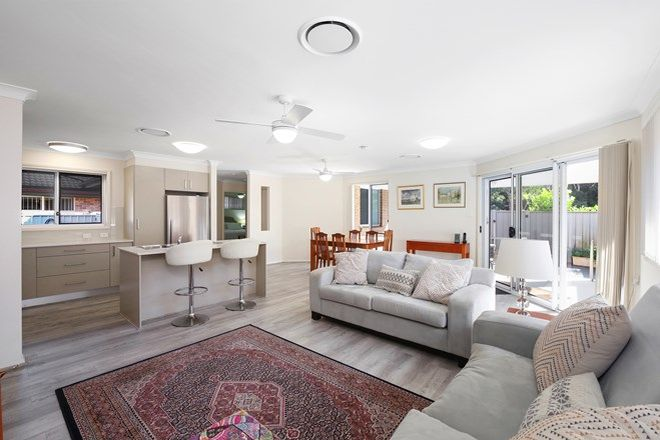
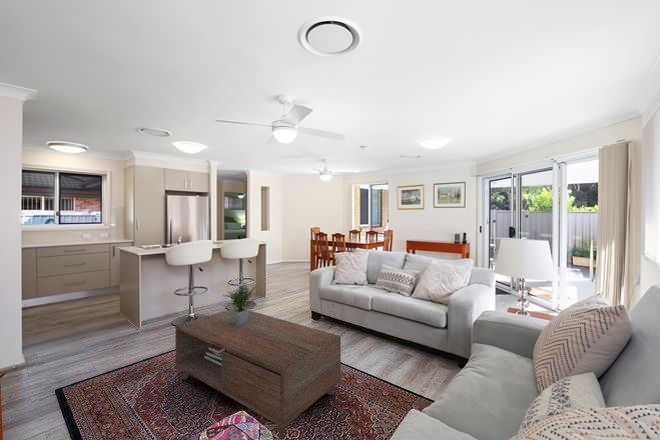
+ coffee table [175,281,342,440]
